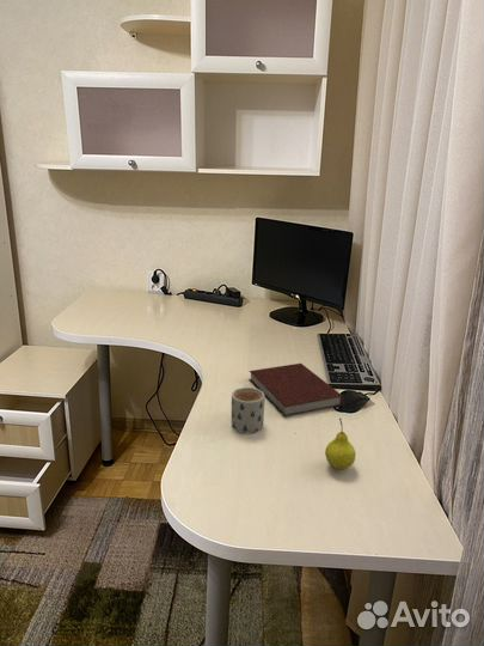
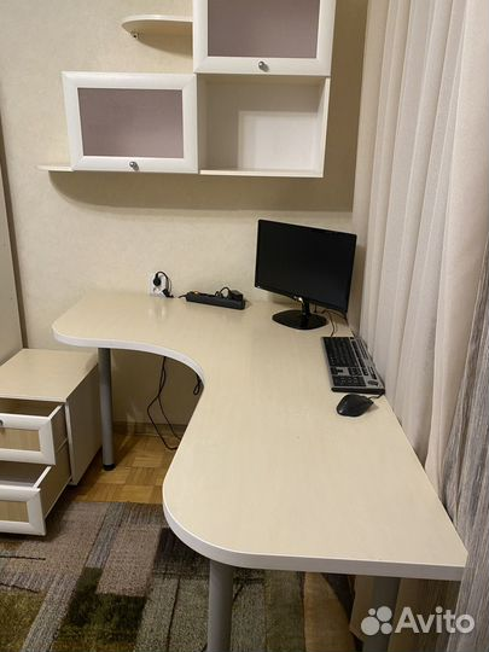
- notebook [247,362,344,418]
- fruit [324,418,357,471]
- mug [231,386,265,434]
